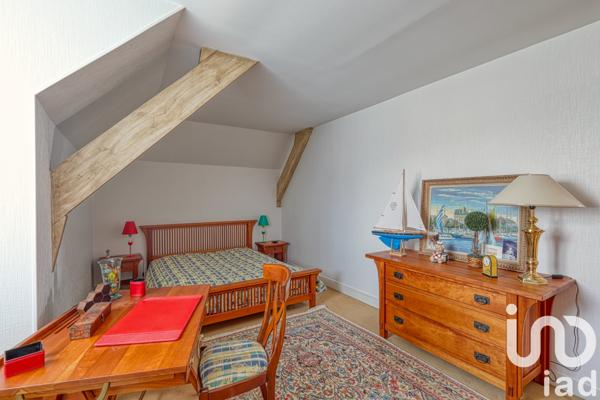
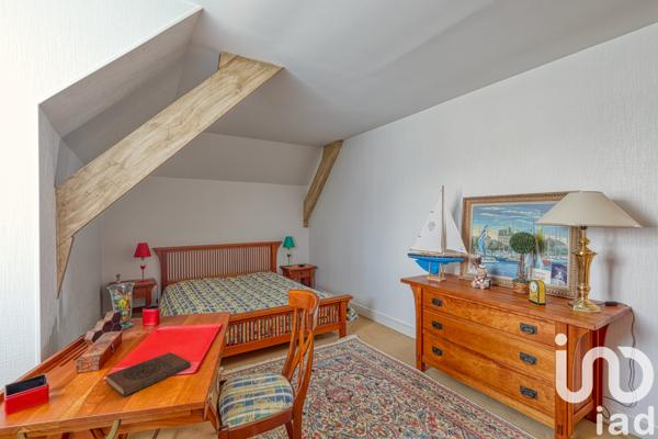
+ book [105,351,192,397]
